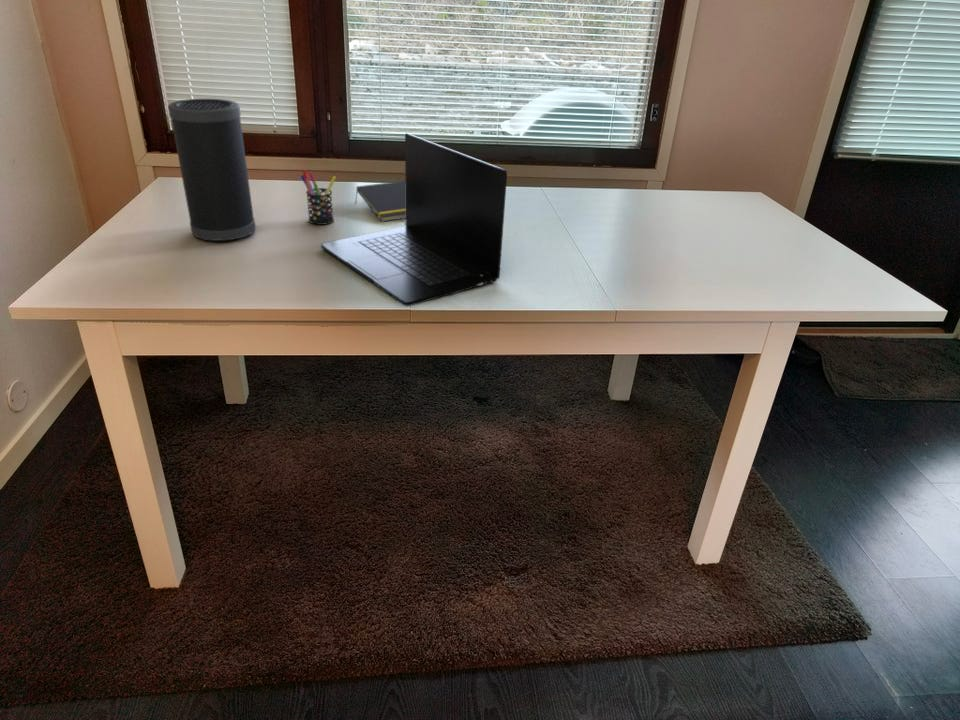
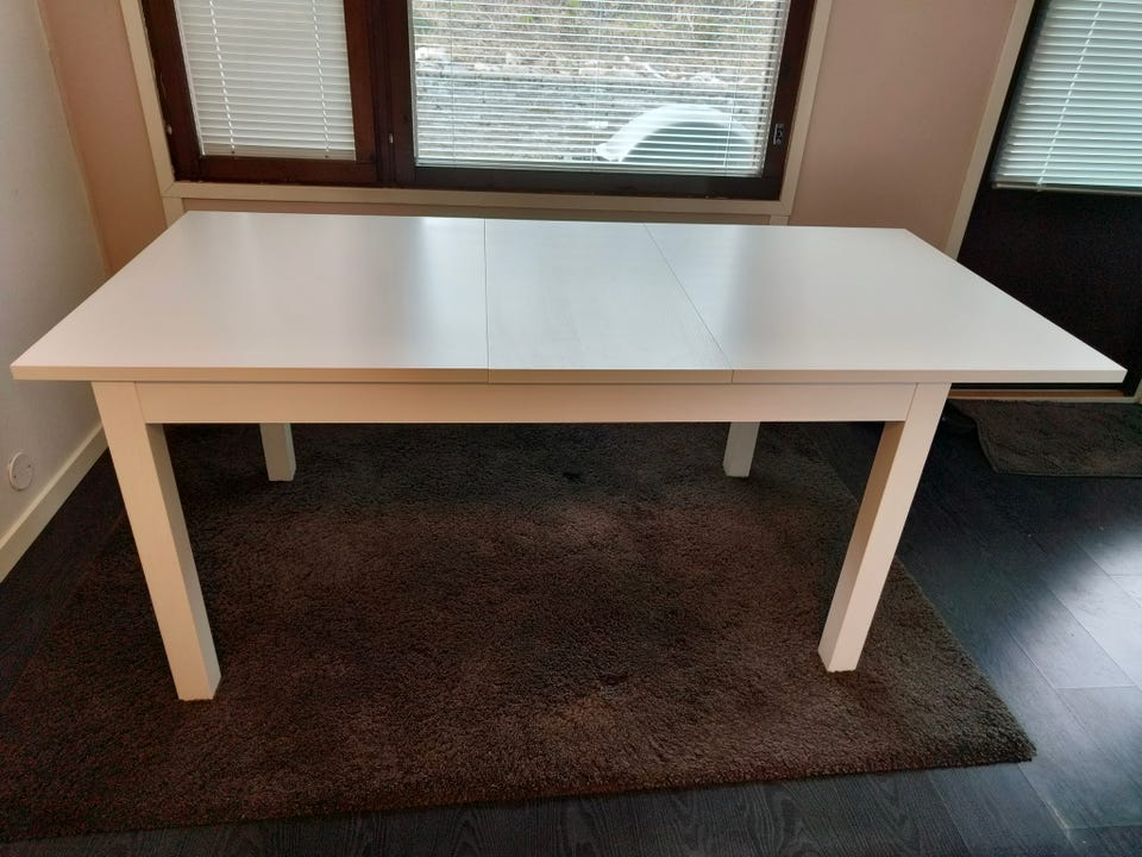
- notepad [354,180,406,223]
- pen holder [300,168,337,226]
- laptop [320,132,508,307]
- speaker [167,98,257,242]
